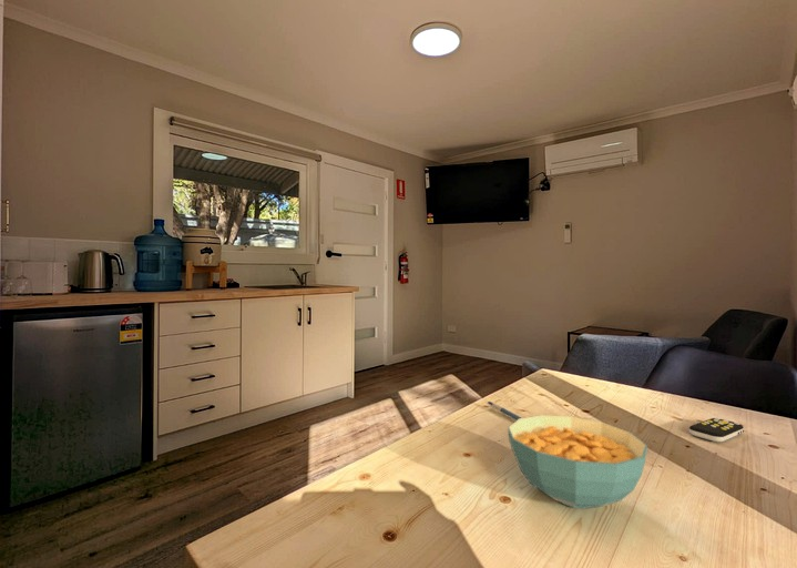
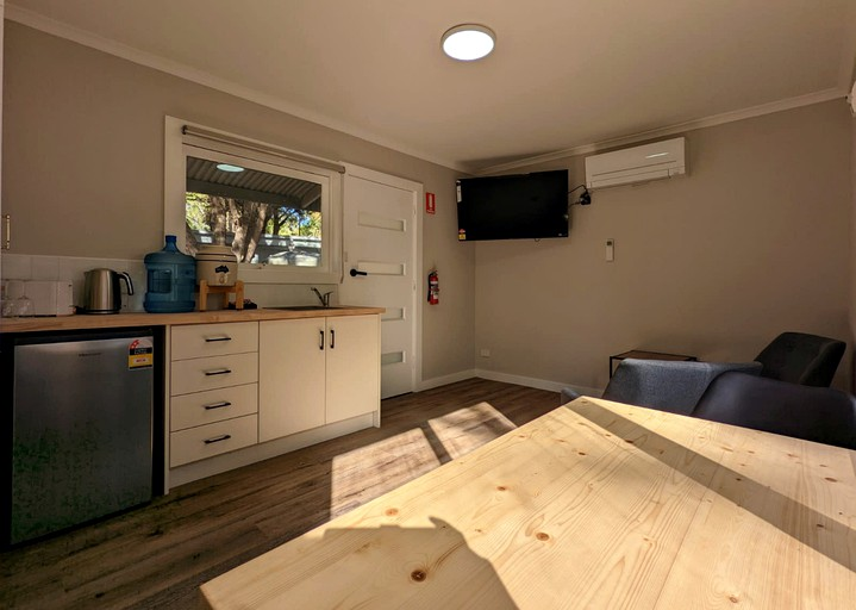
- remote control [688,417,745,443]
- cereal bowl [507,414,648,509]
- pen [487,400,522,420]
